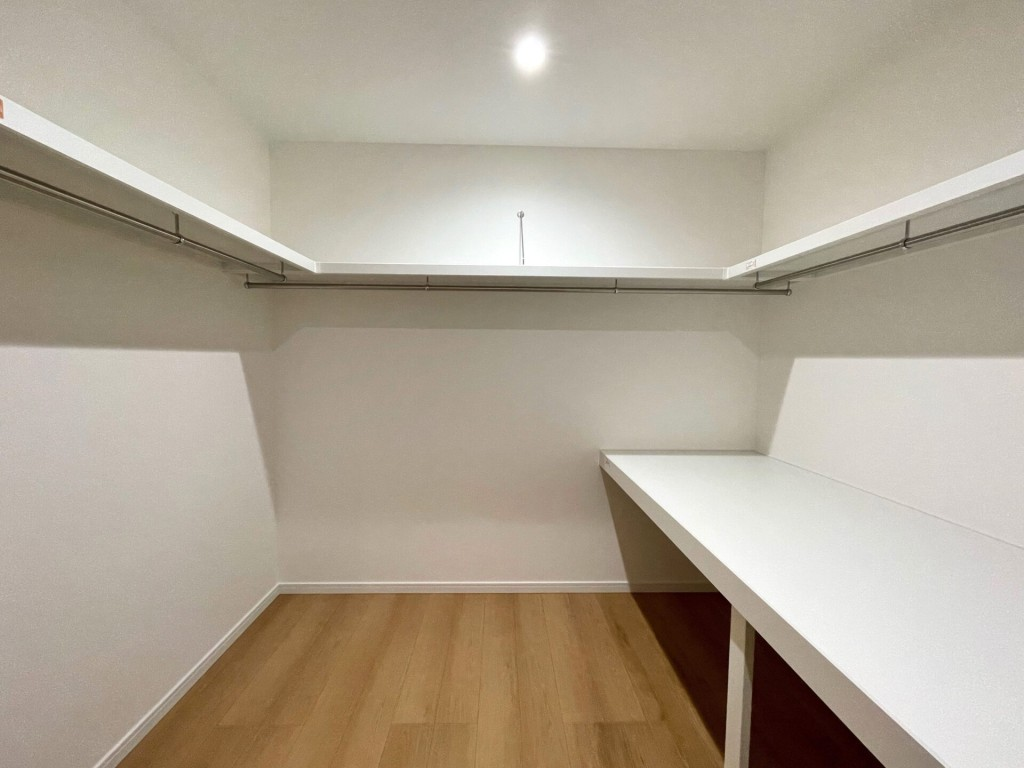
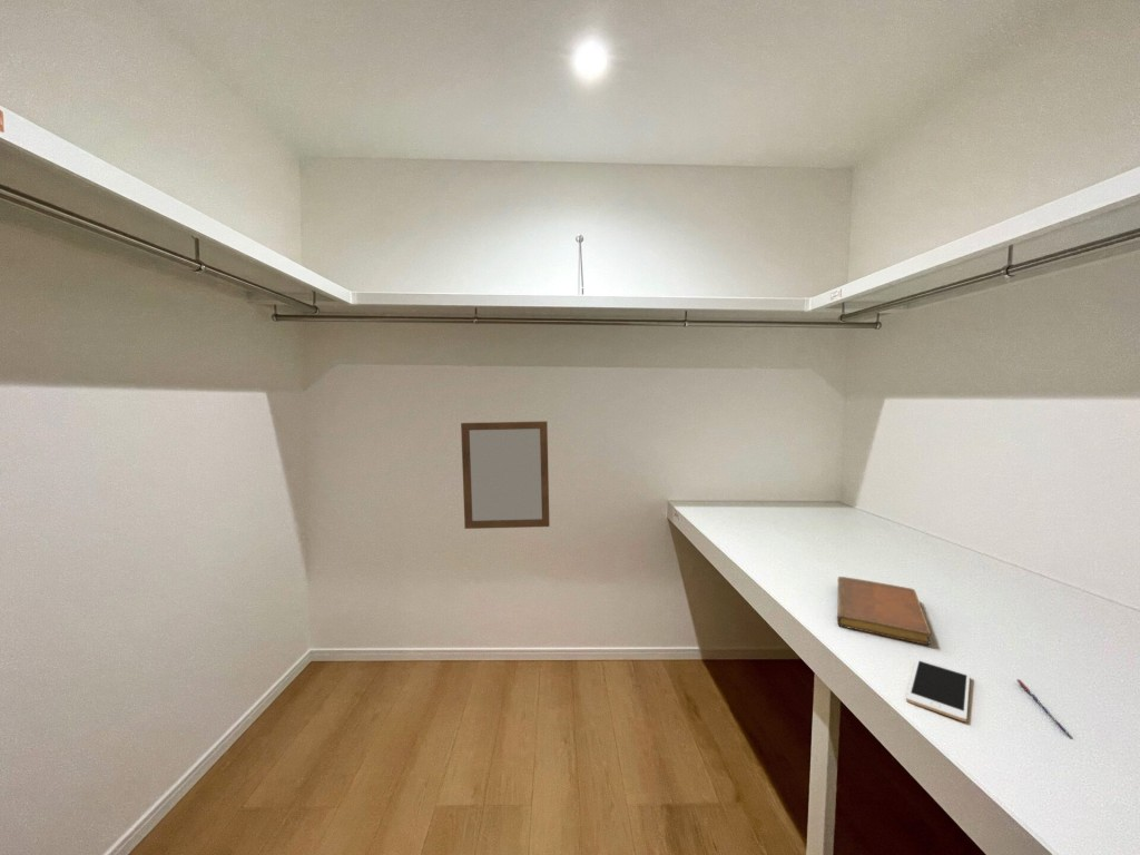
+ cell phone [905,657,971,723]
+ home mirror [460,420,551,530]
+ notebook [836,576,932,646]
+ pen [1016,678,1073,738]
